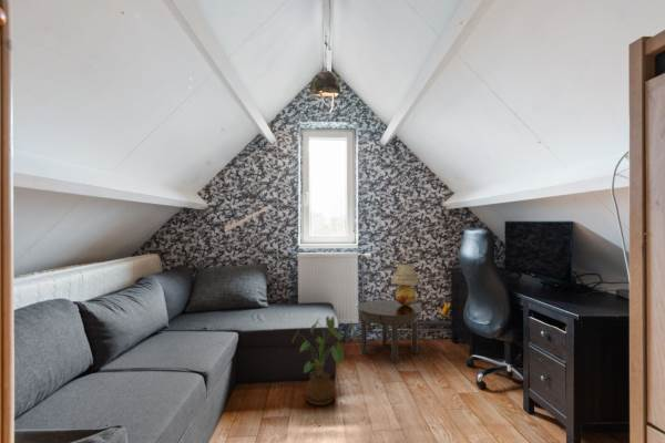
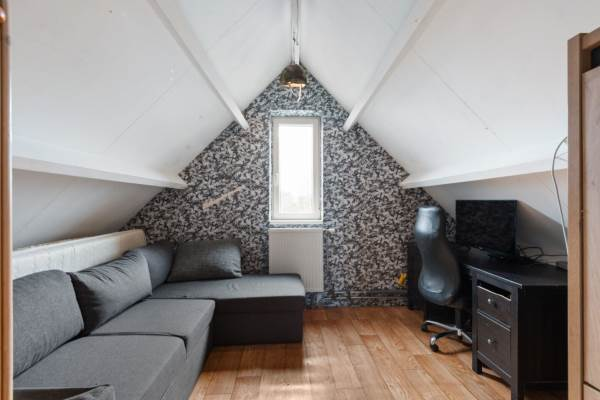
- house plant [290,315,358,406]
- table lamp [390,262,421,306]
- side table [357,299,423,364]
